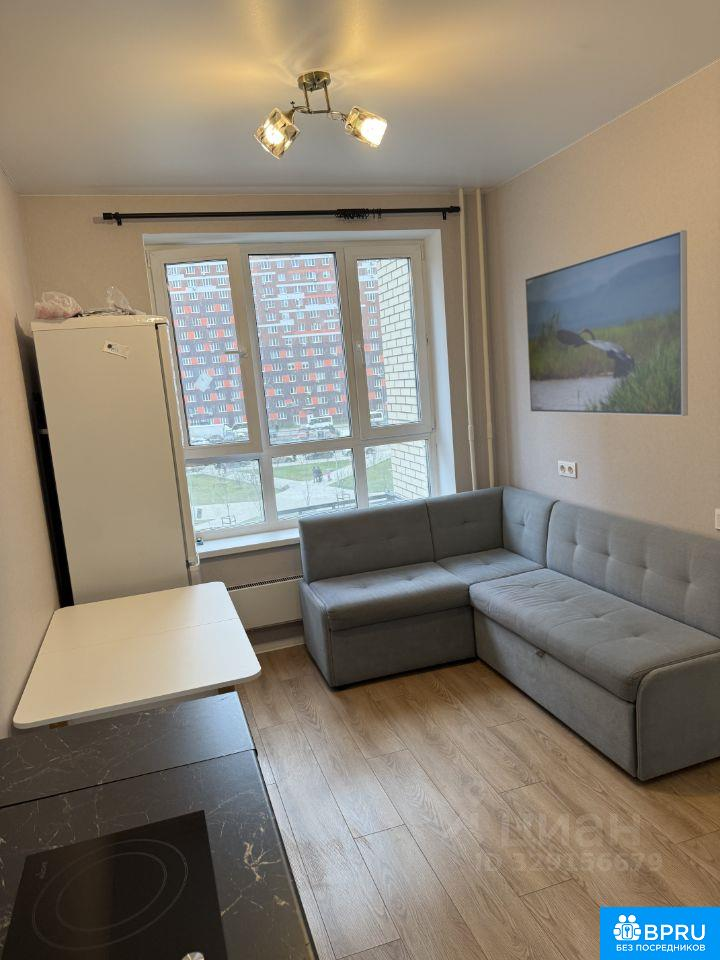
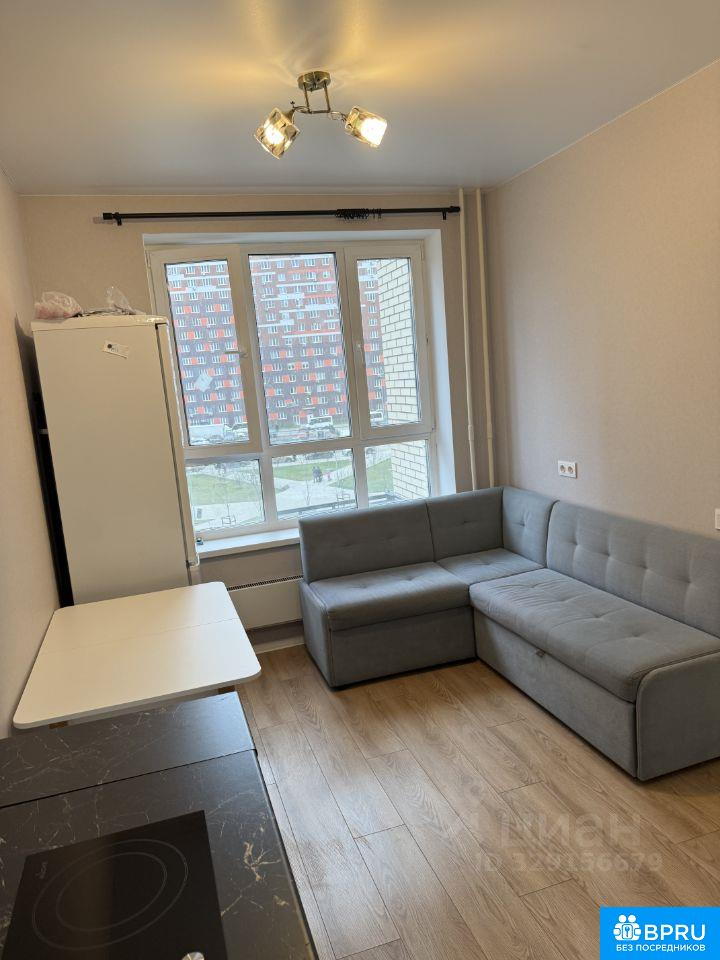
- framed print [524,229,689,417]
